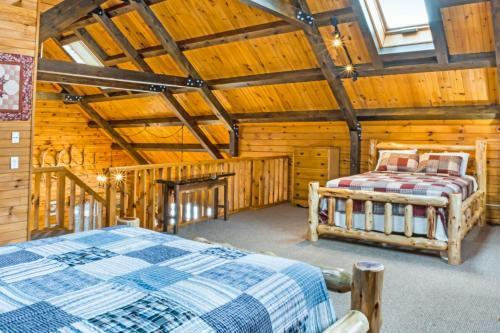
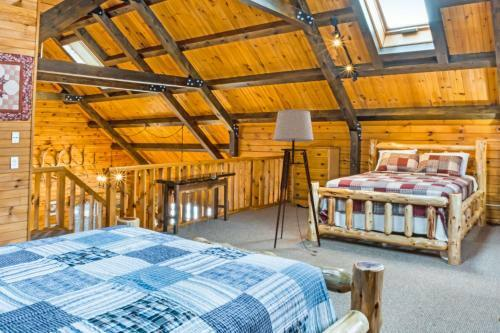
+ floor lamp [272,109,322,254]
